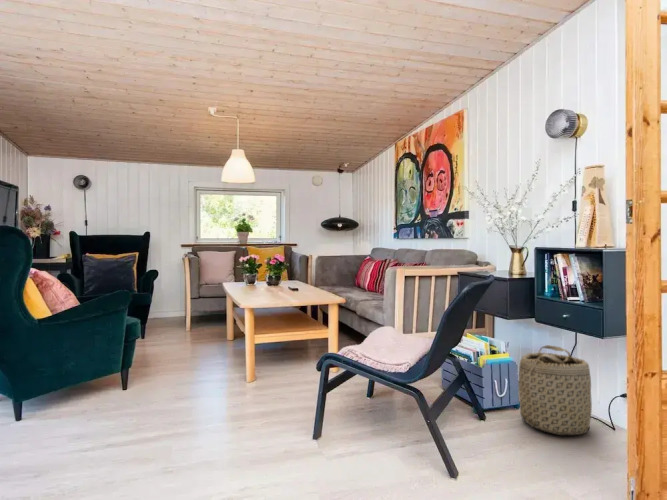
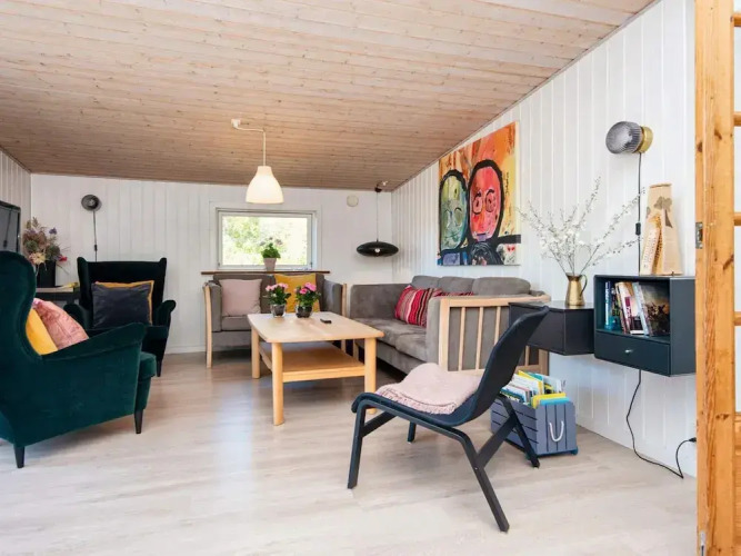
- basket [518,344,593,436]
